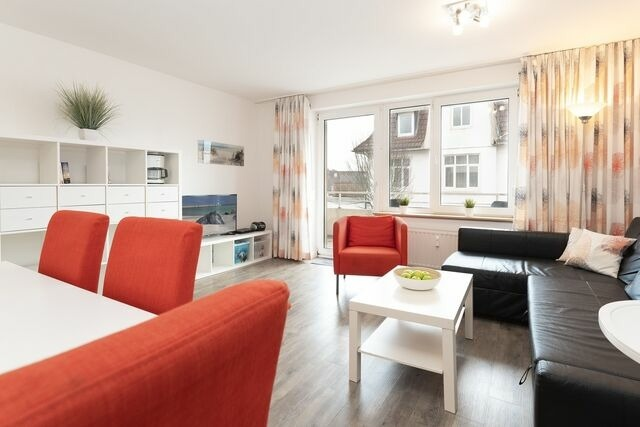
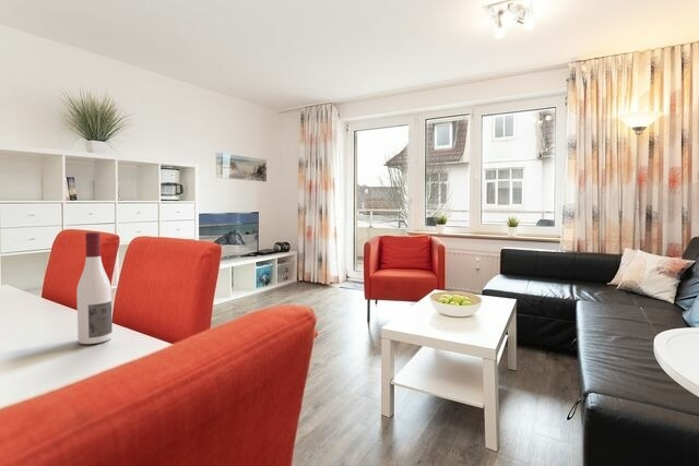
+ alcohol [75,231,114,345]
